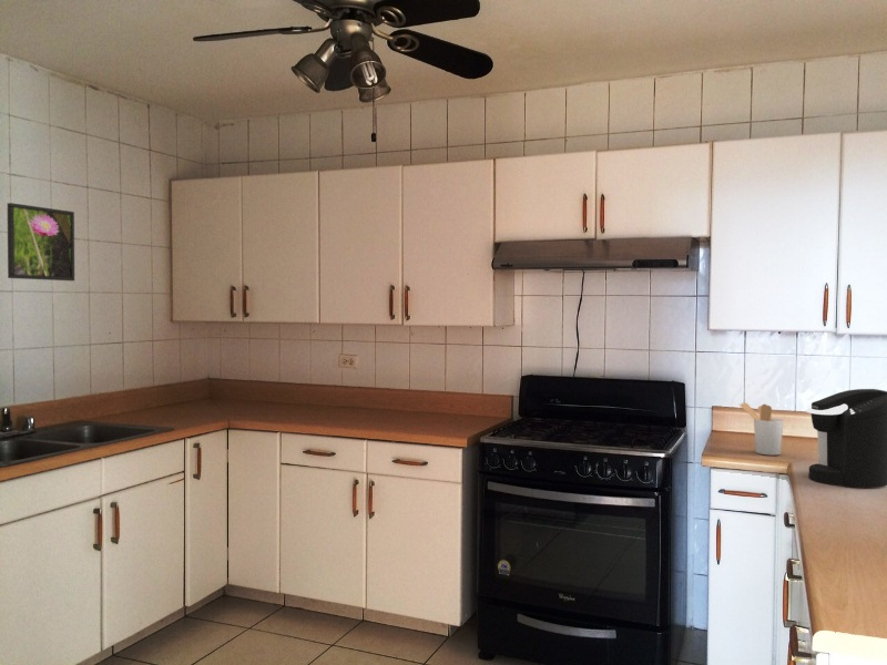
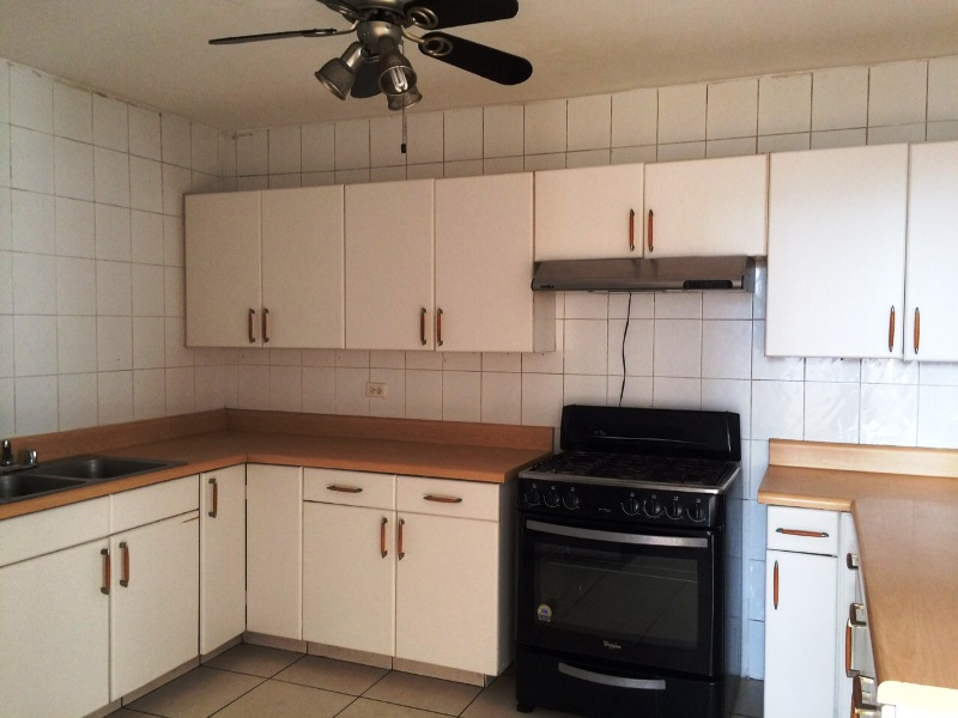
- utensil holder [738,401,785,457]
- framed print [7,202,75,282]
- coffee maker [805,388,887,489]
